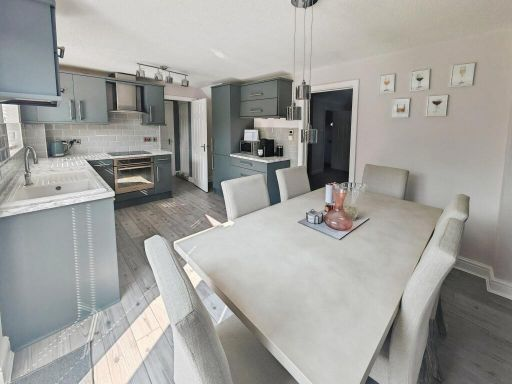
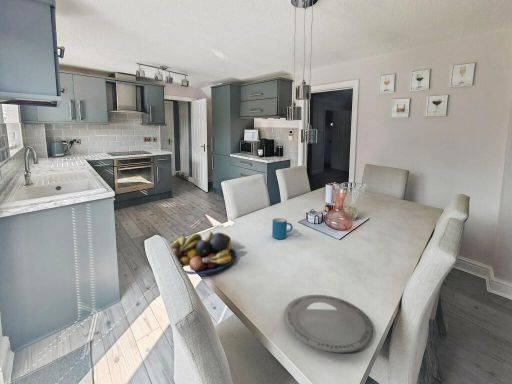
+ plate [283,294,374,354]
+ fruit bowl [170,231,238,275]
+ mug [271,217,294,240]
